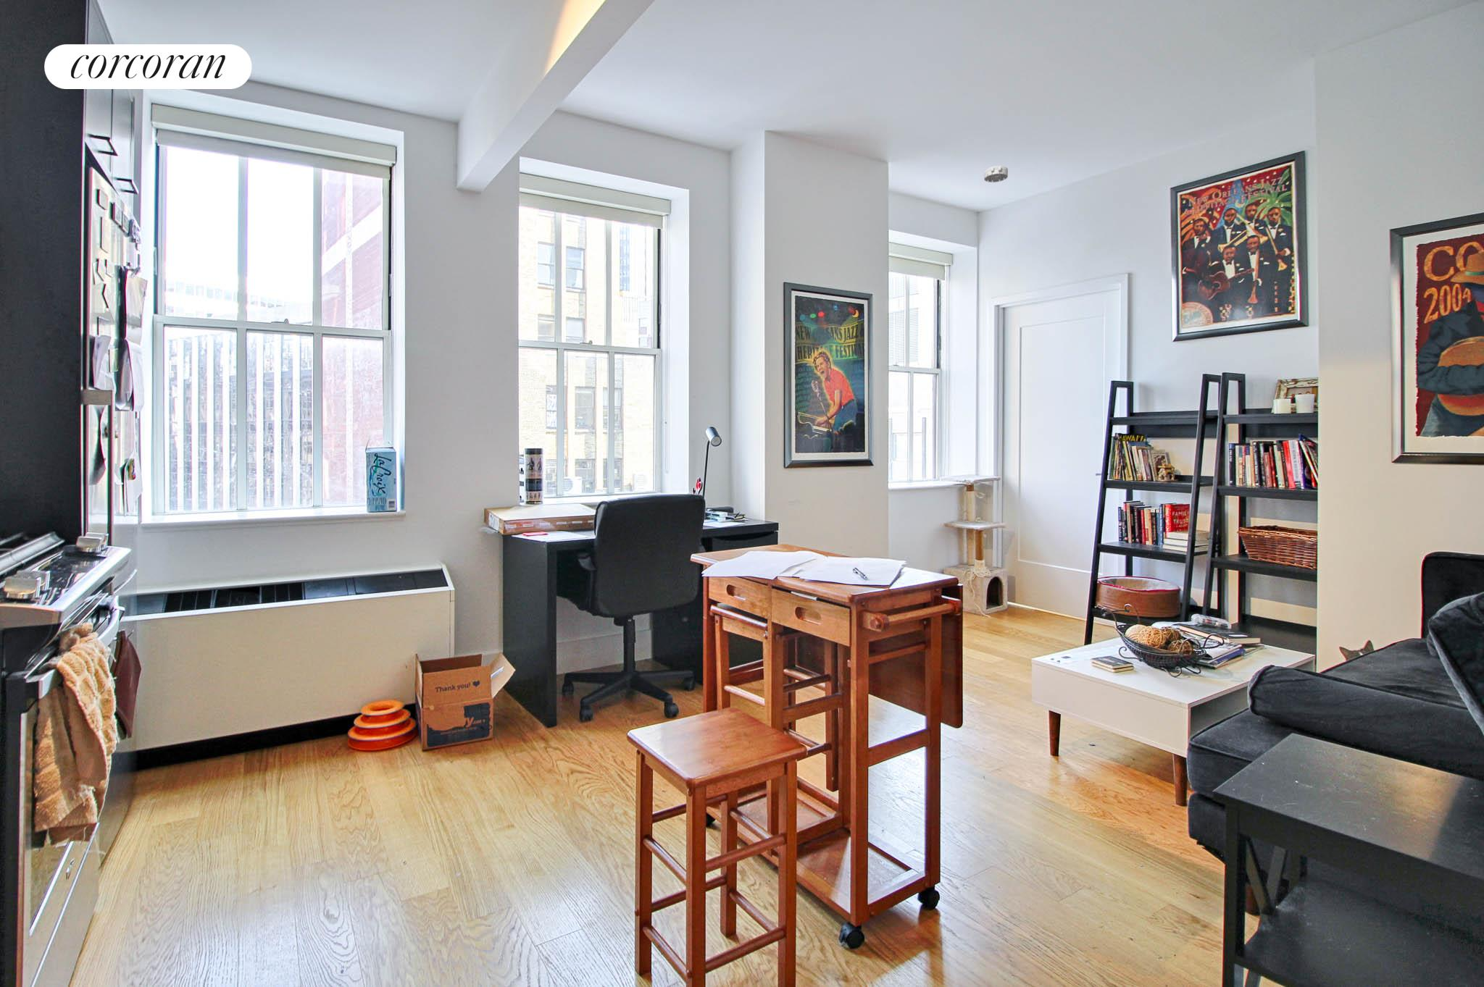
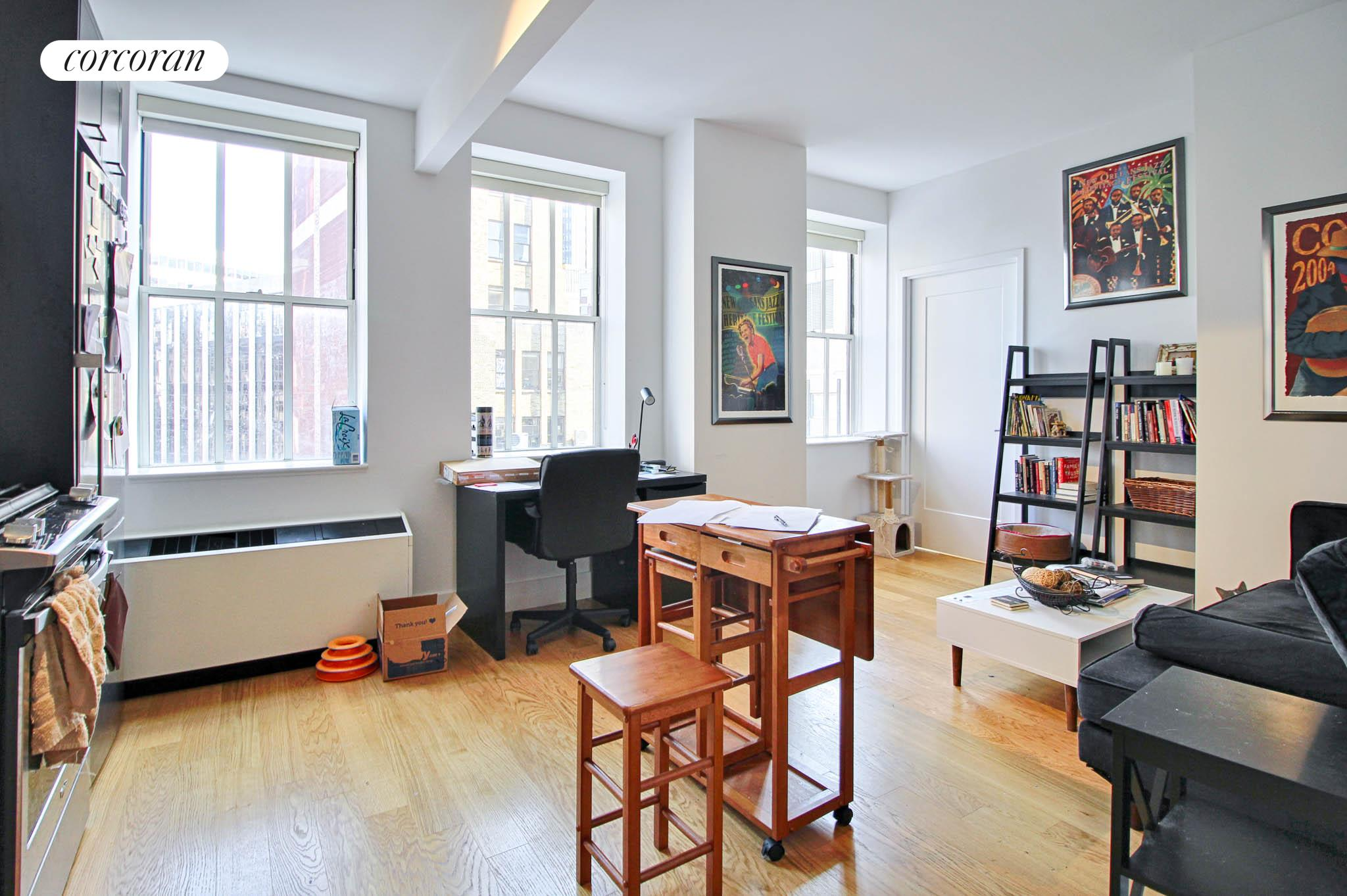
- smoke detector [984,165,1009,183]
